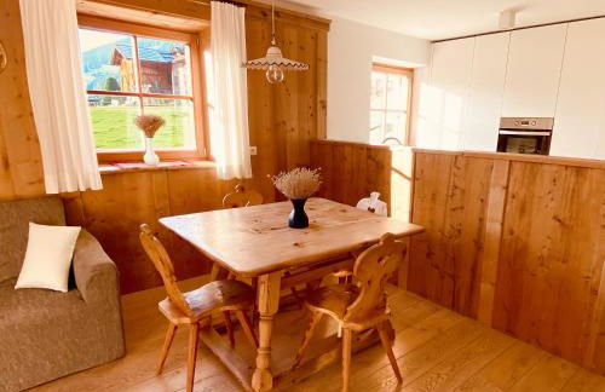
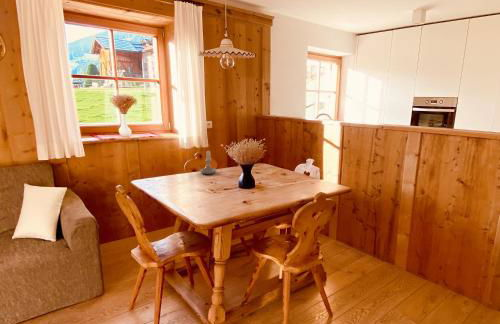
+ candle [199,150,218,175]
